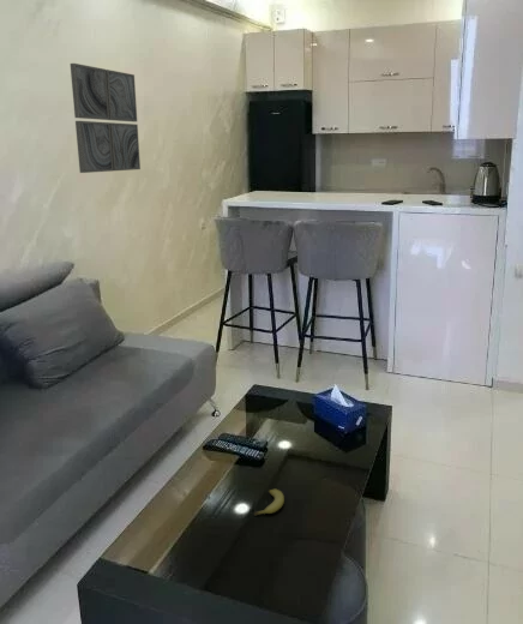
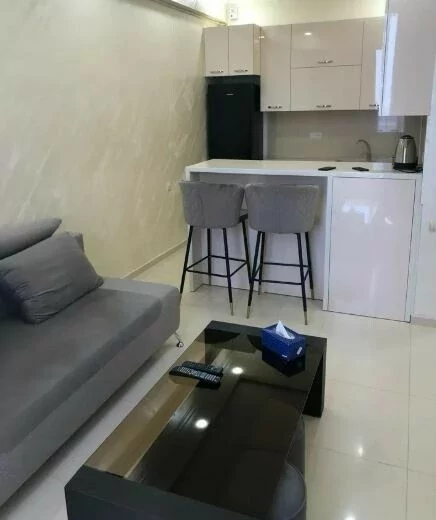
- fruit [252,488,285,516]
- wall art [70,62,142,174]
